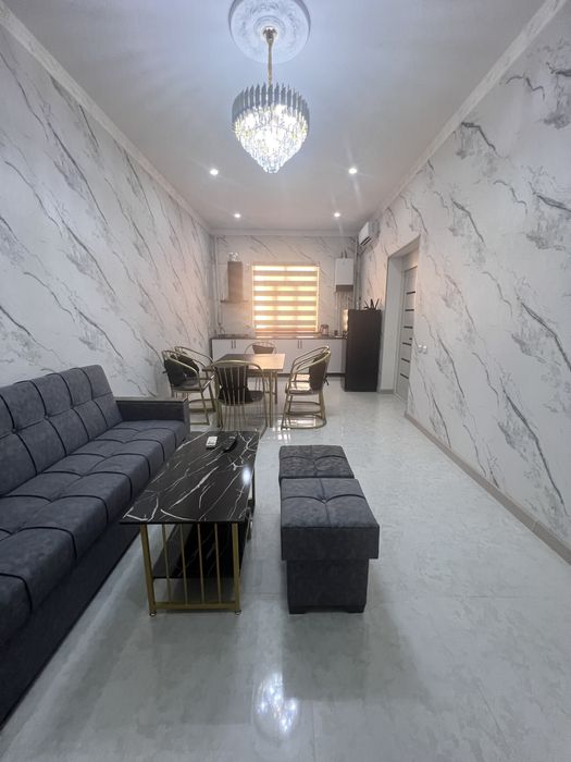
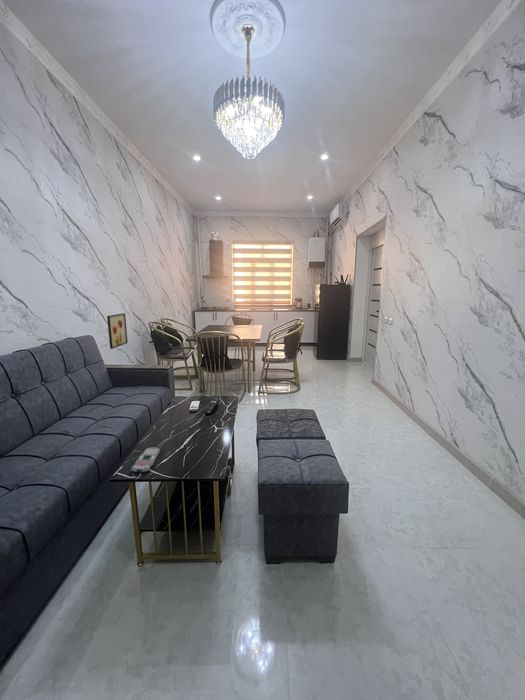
+ remote control [130,446,161,473]
+ wall art [106,312,129,350]
